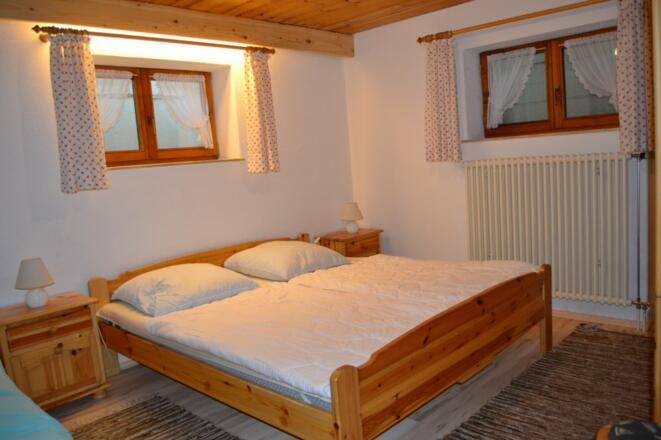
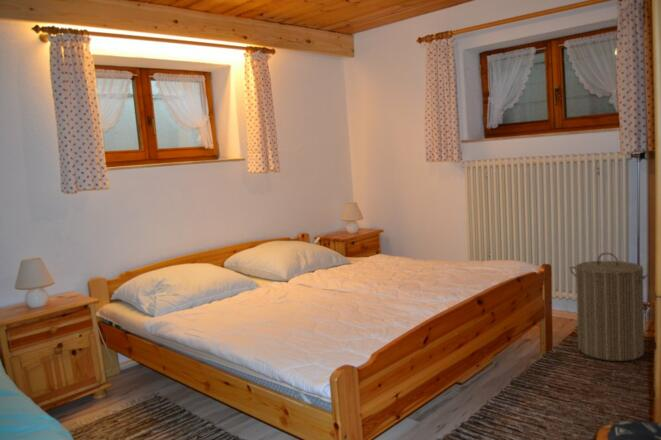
+ laundry hamper [569,252,653,362]
